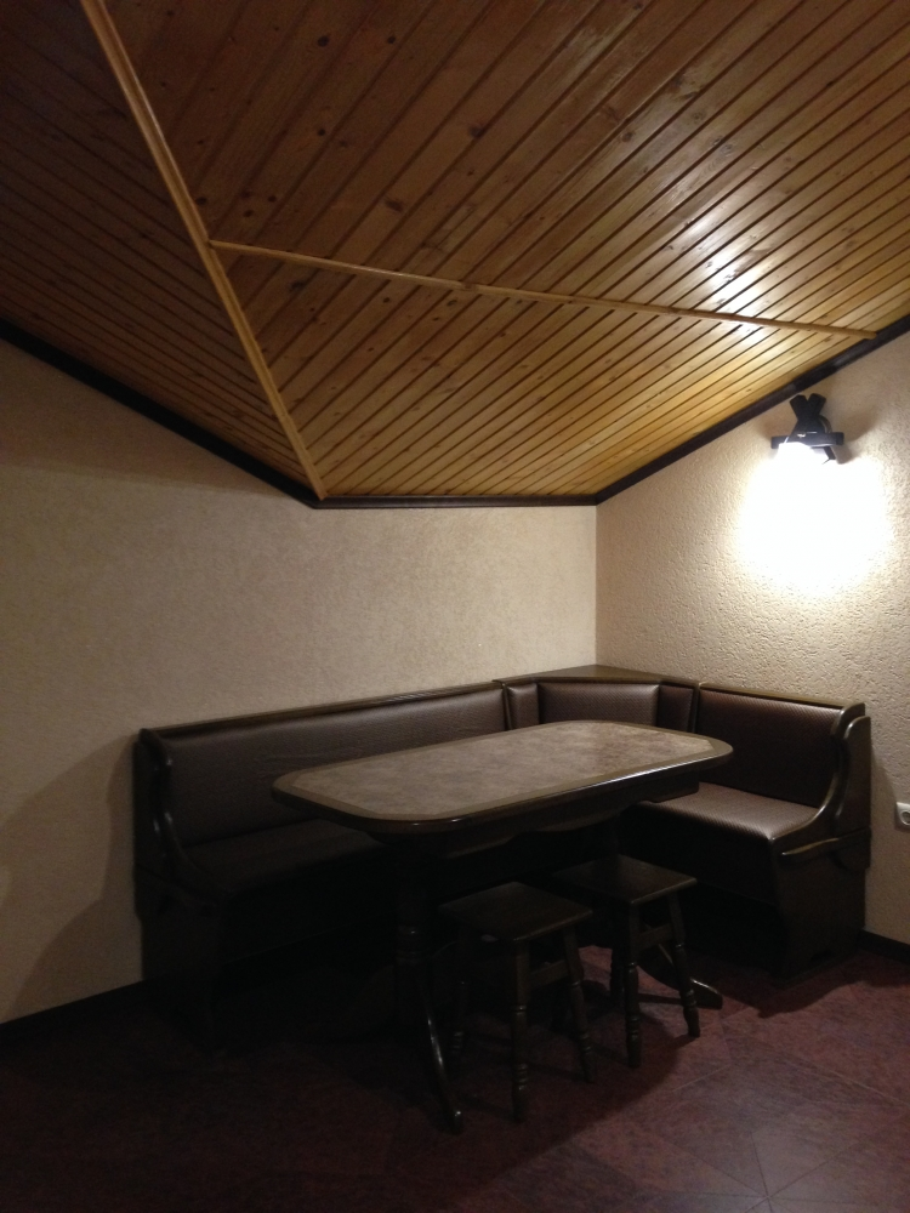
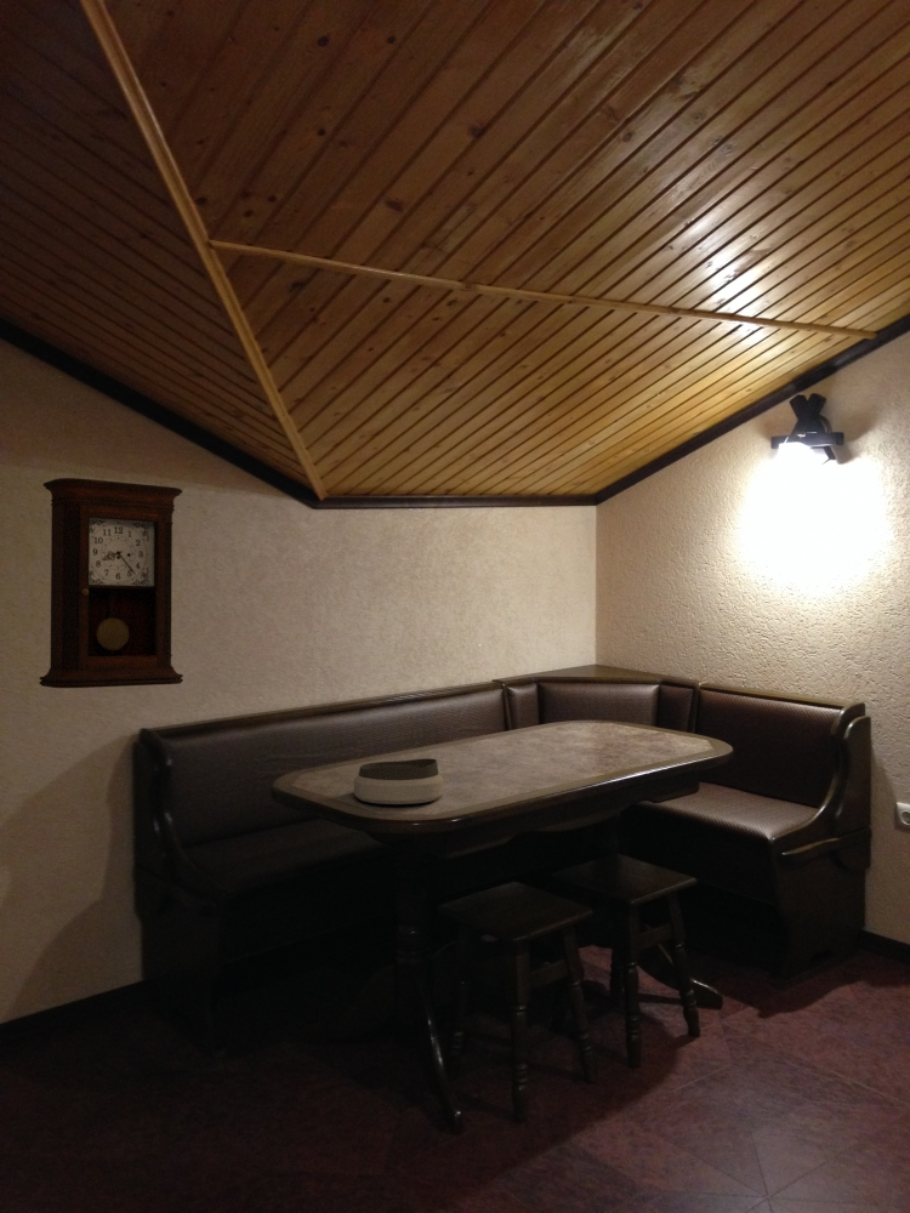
+ pendulum clock [38,477,184,689]
+ bowl [353,757,444,805]
